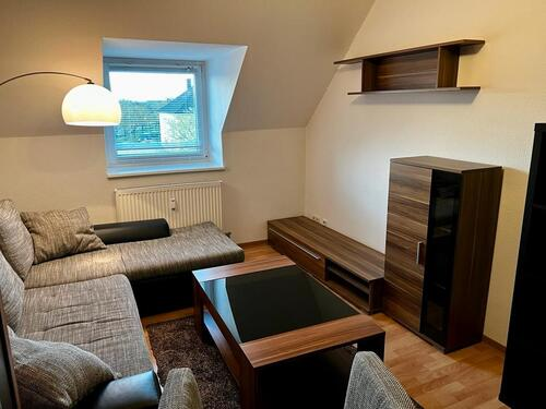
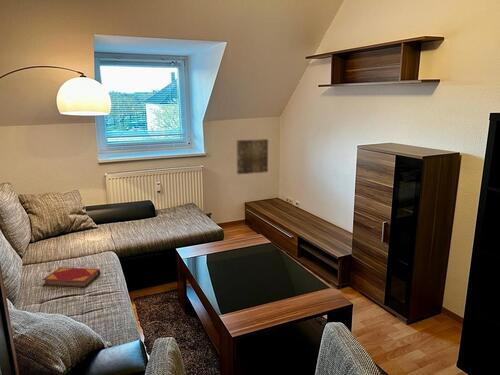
+ hardback book [41,266,101,288]
+ wall art [236,138,269,175]
